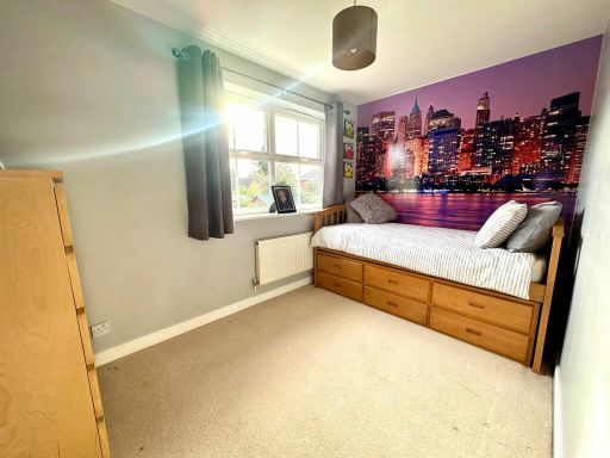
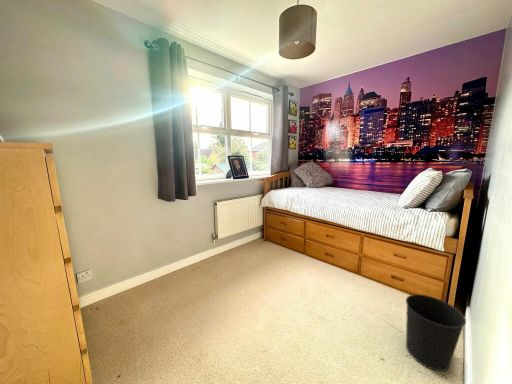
+ wastebasket [405,293,467,372]
